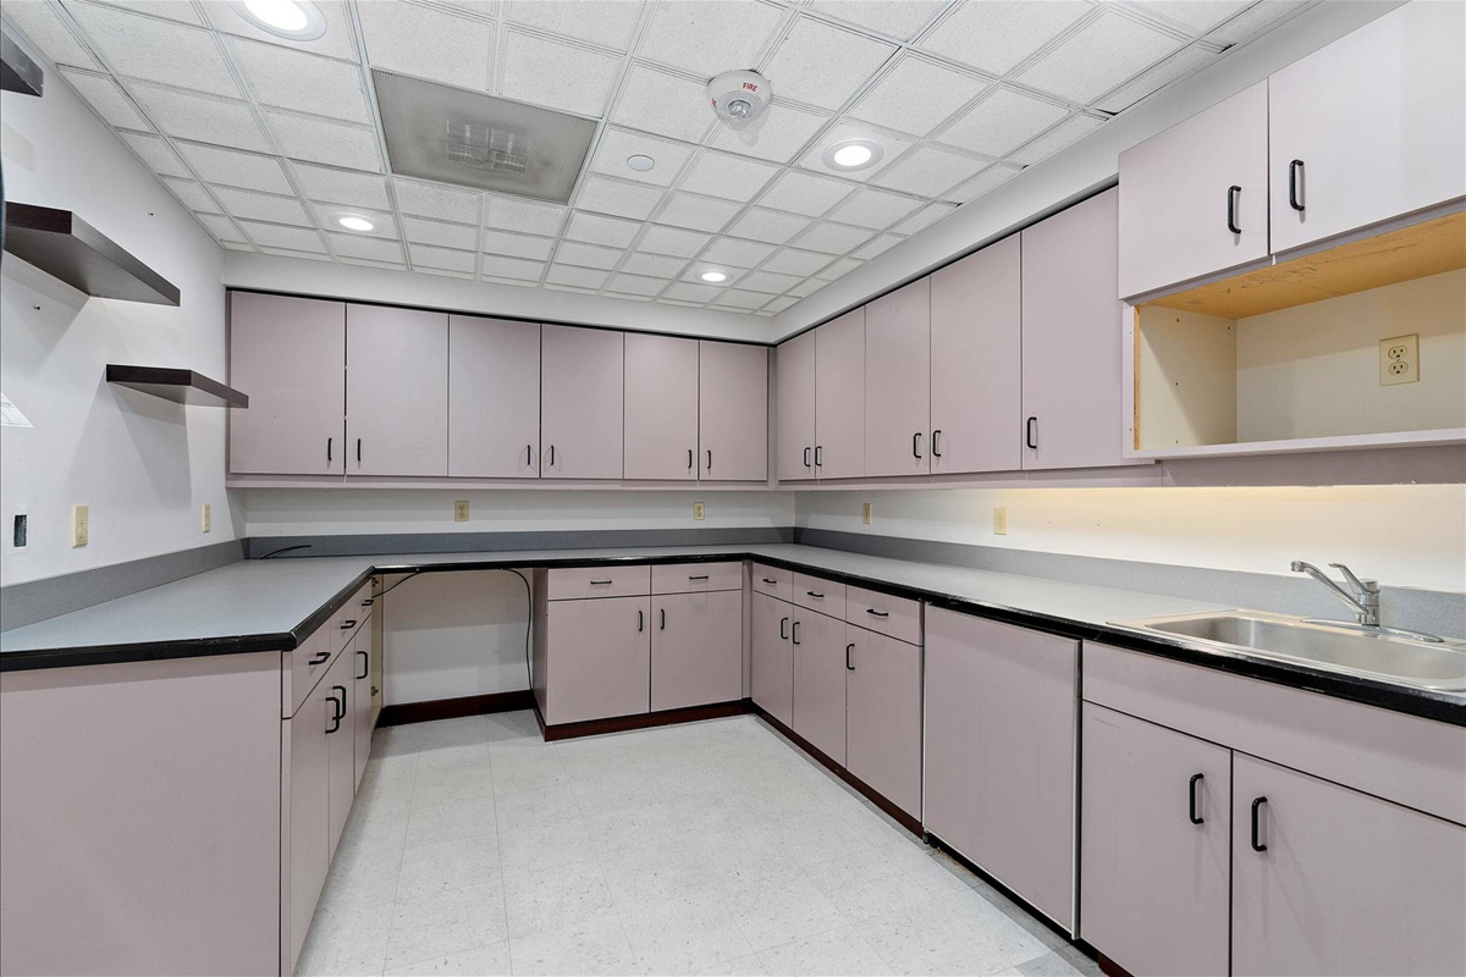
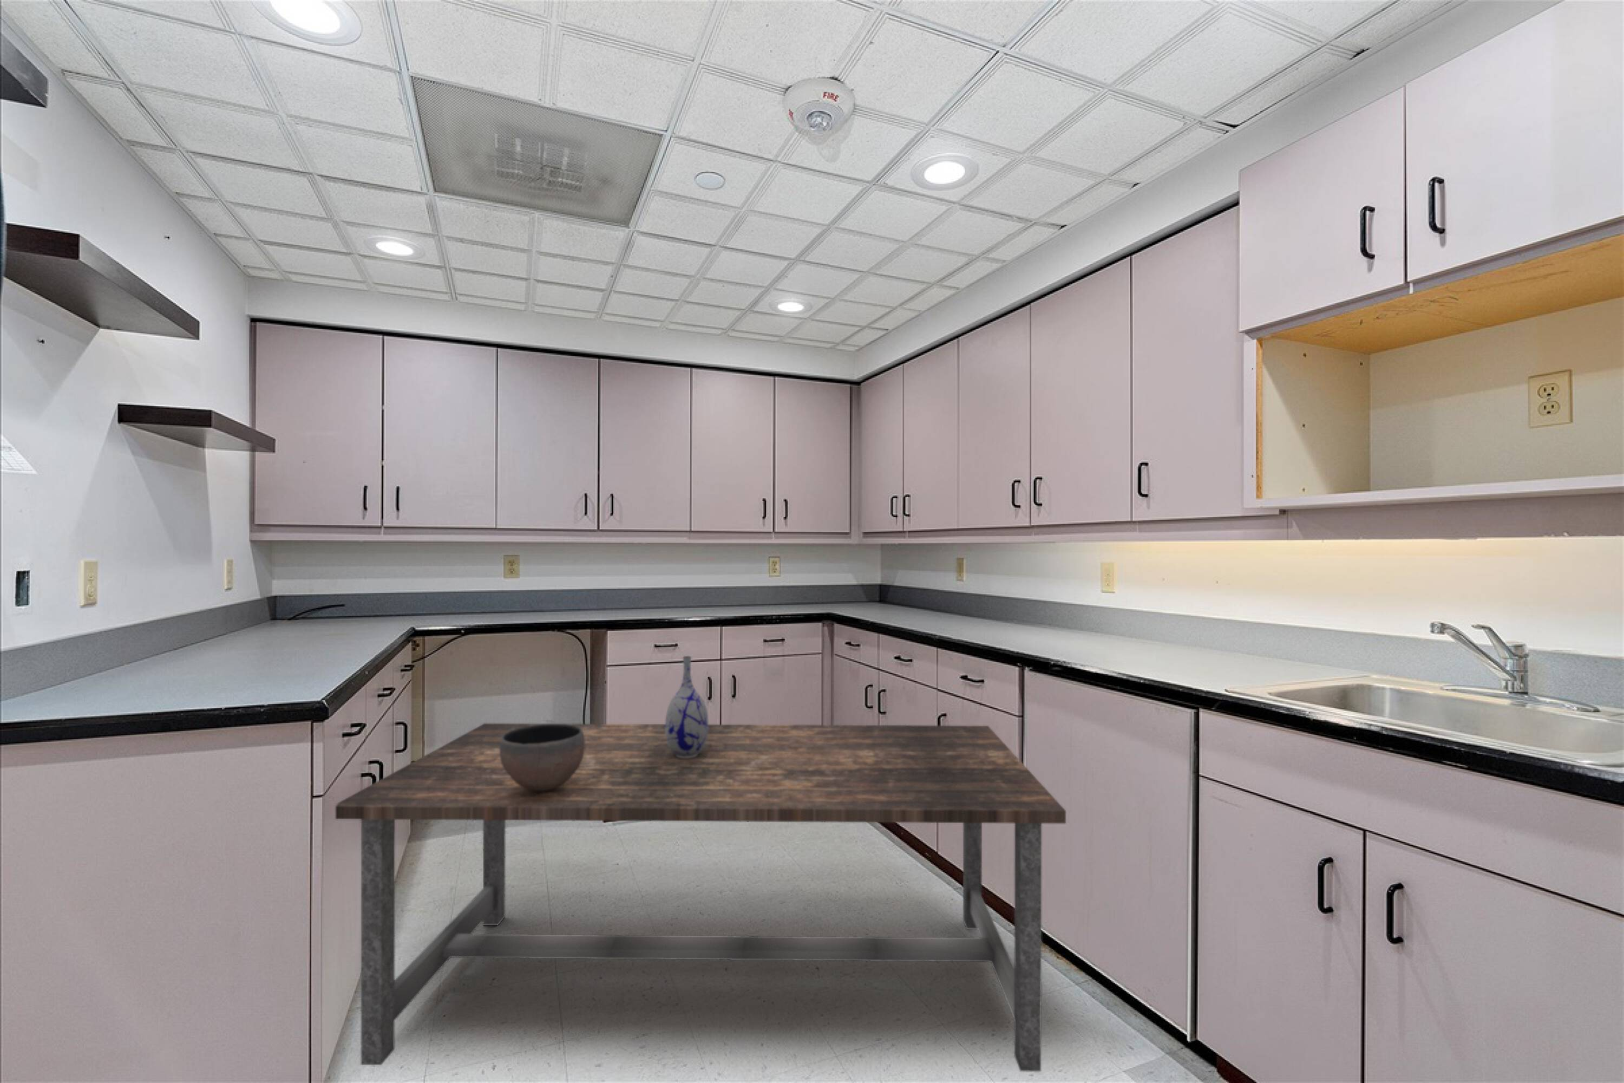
+ dining table [335,723,1067,1072]
+ bowl [500,723,585,792]
+ vase [665,655,709,758]
